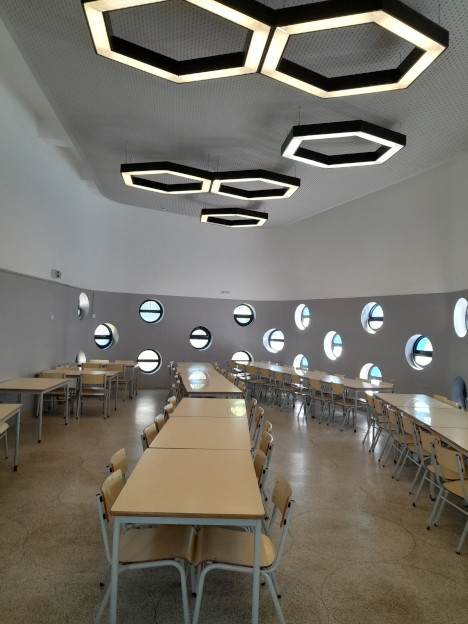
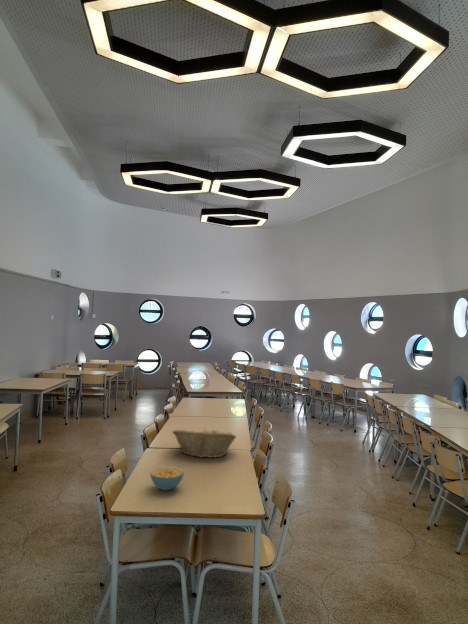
+ cereal bowl [149,465,185,491]
+ fruit basket [171,429,237,459]
